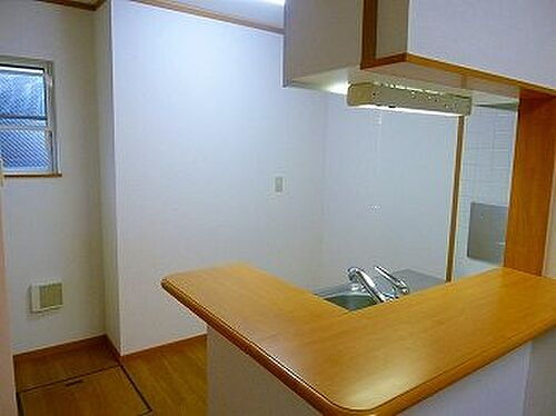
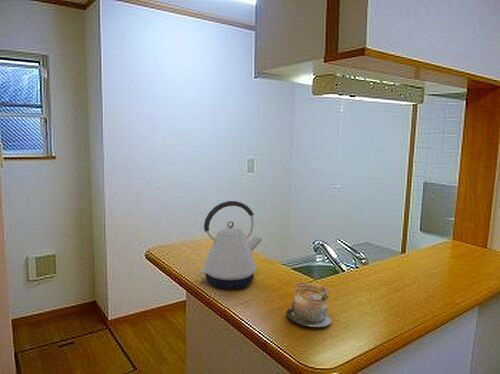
+ jar [286,281,332,328]
+ kettle [198,200,263,290]
